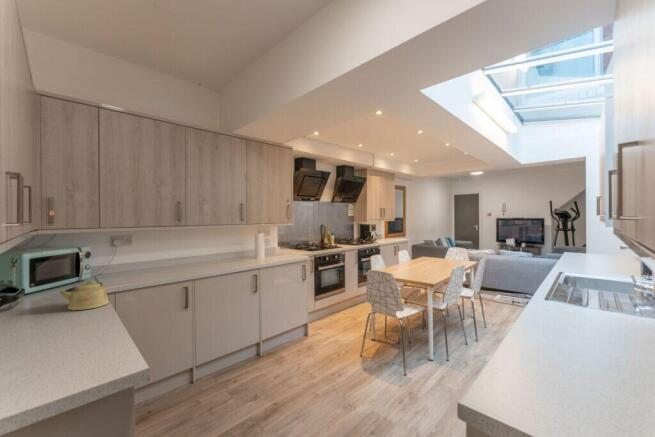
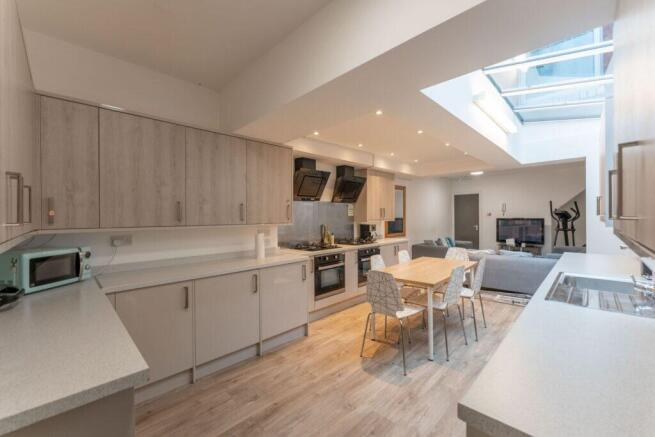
- kettle [58,280,110,311]
